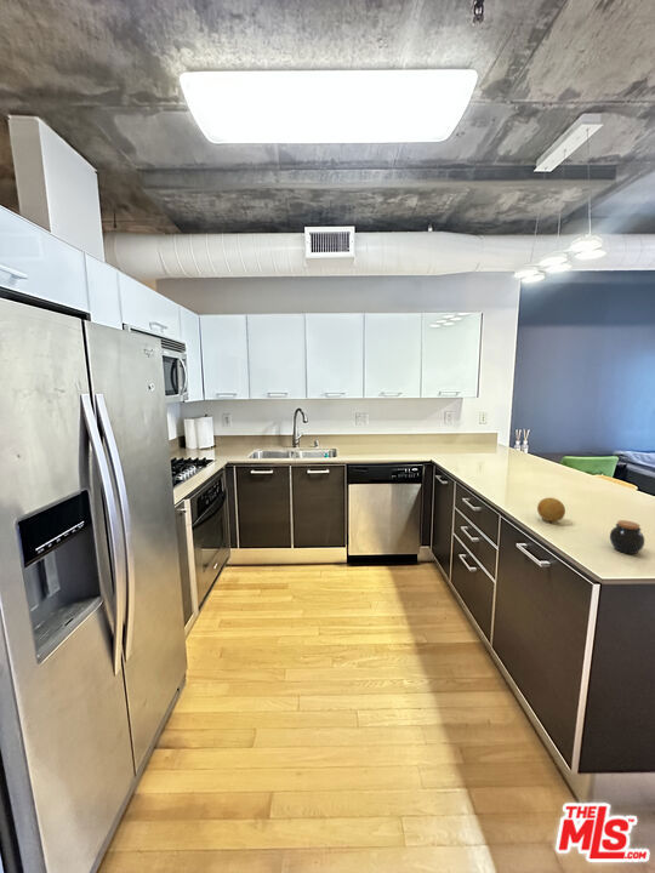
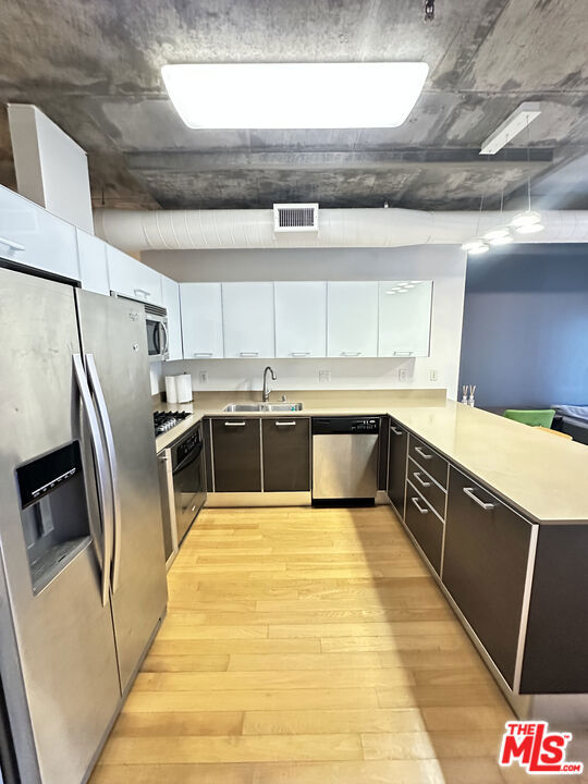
- jar [609,519,645,555]
- fruit [536,497,566,523]
